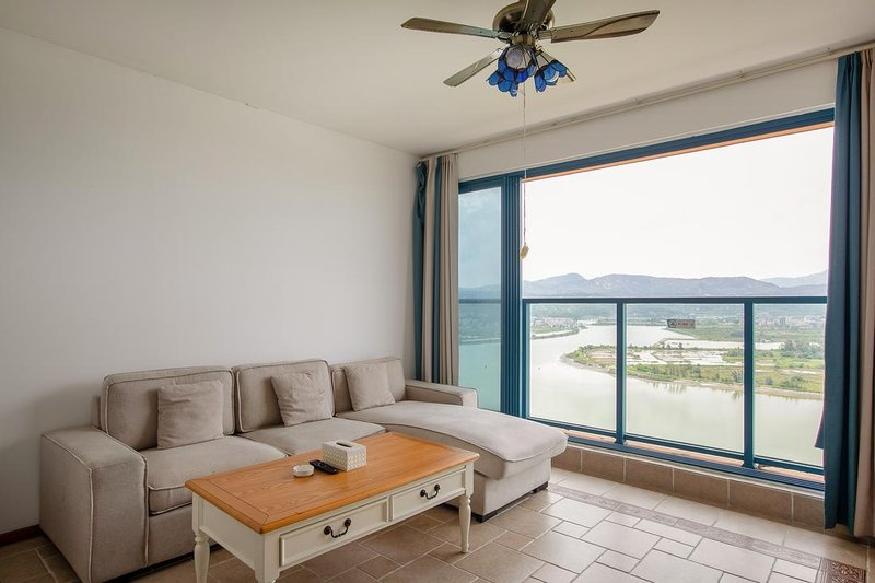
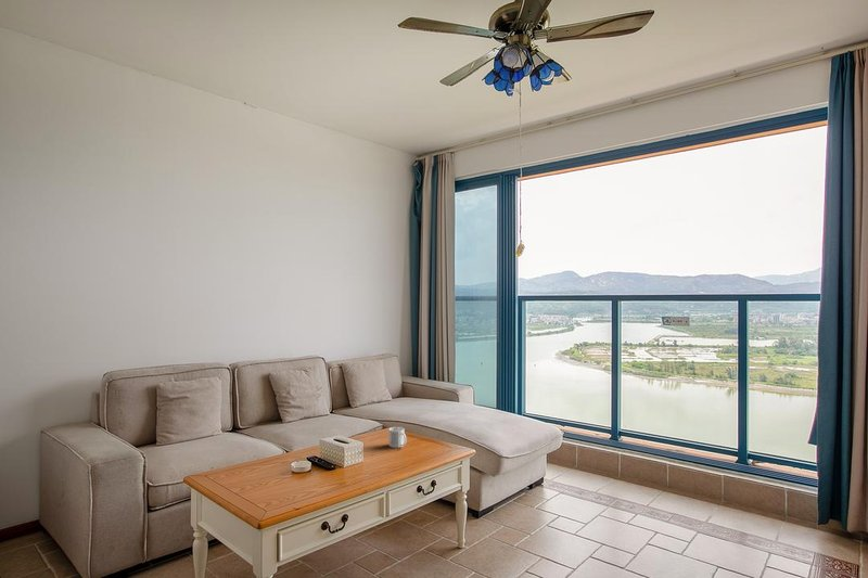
+ mug [387,426,407,449]
